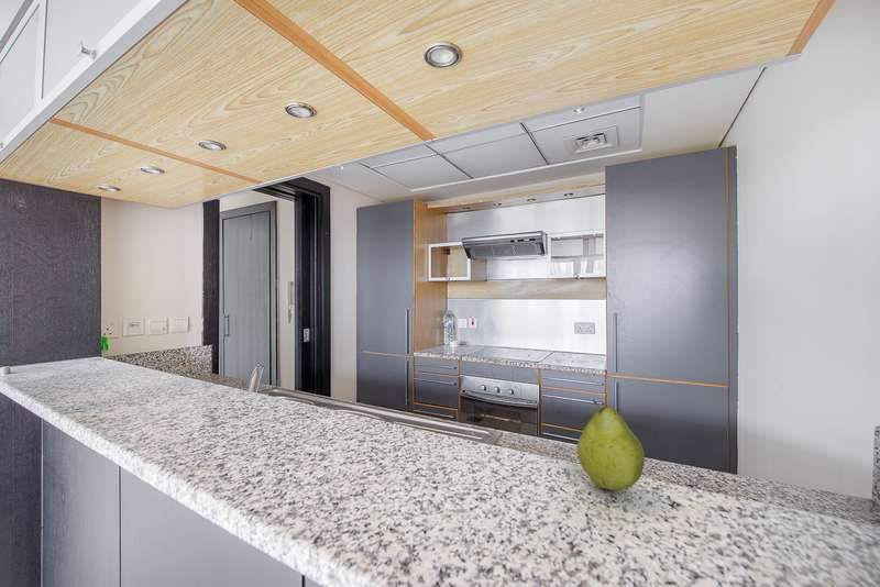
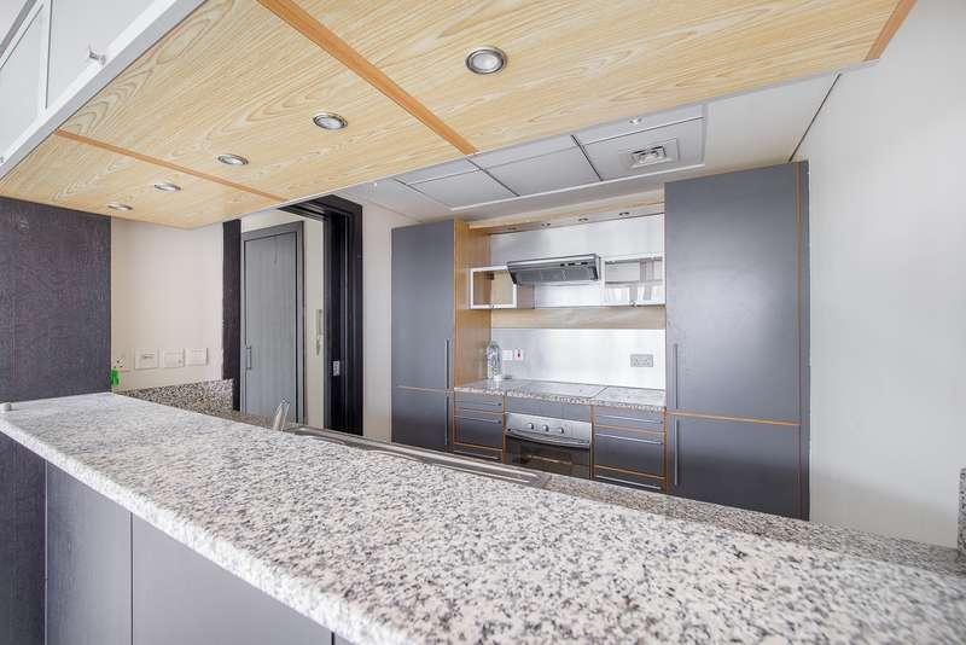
- fruit [576,399,646,492]
